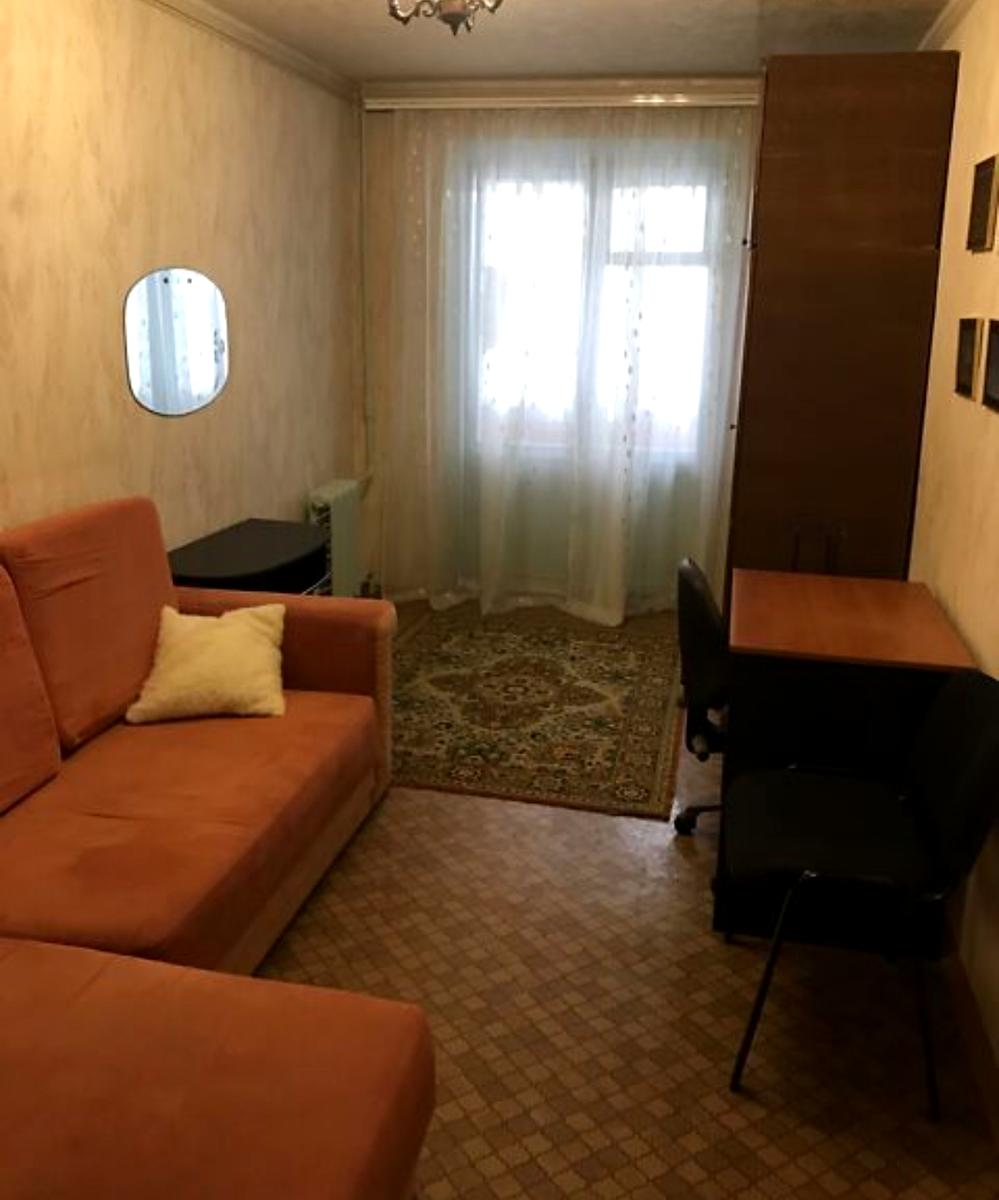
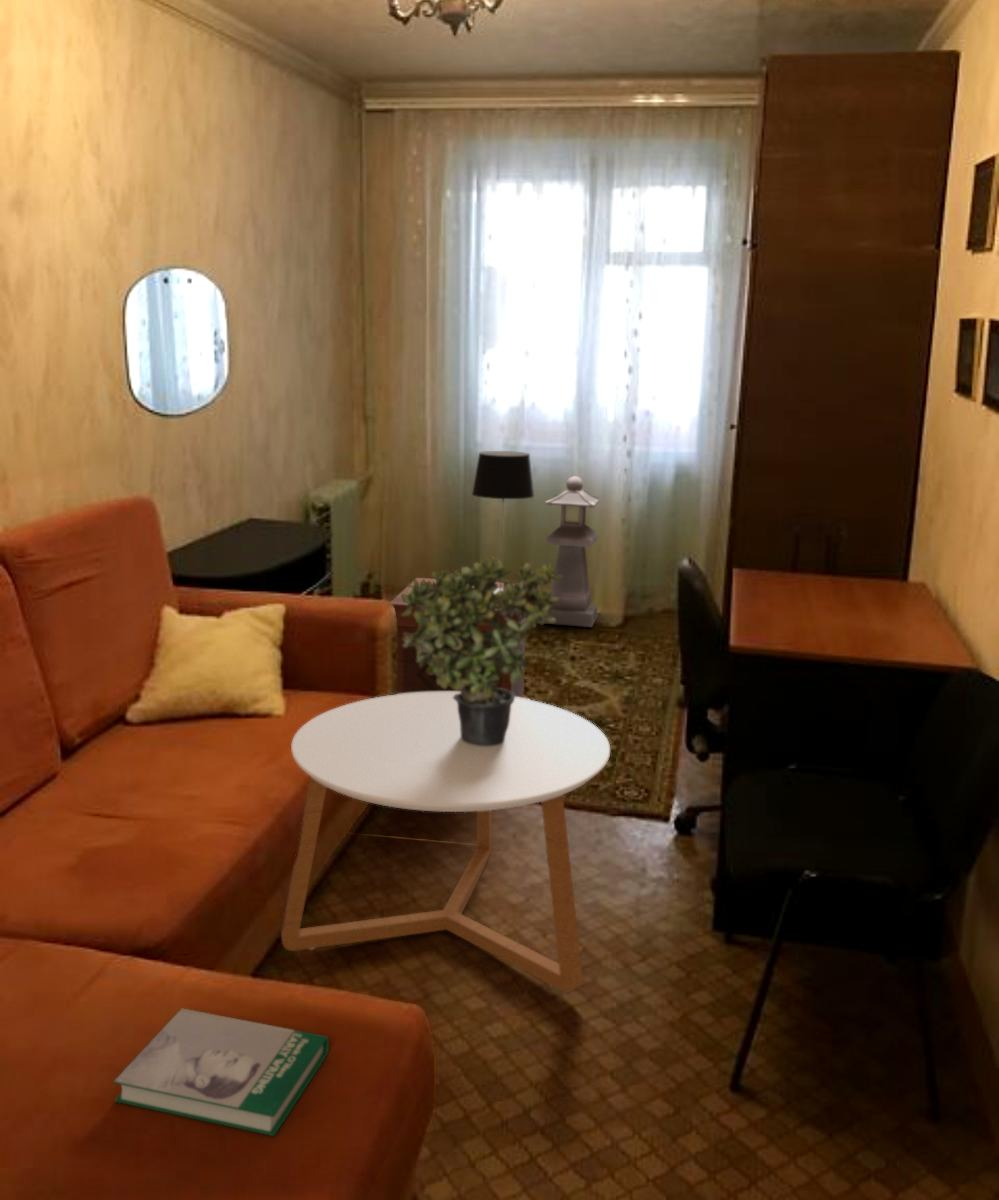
+ coffee table [280,692,611,994]
+ lantern [544,475,601,628]
+ table lamp [471,450,536,594]
+ book [112,1007,330,1137]
+ side table [389,577,531,700]
+ potted plant [401,555,563,746]
